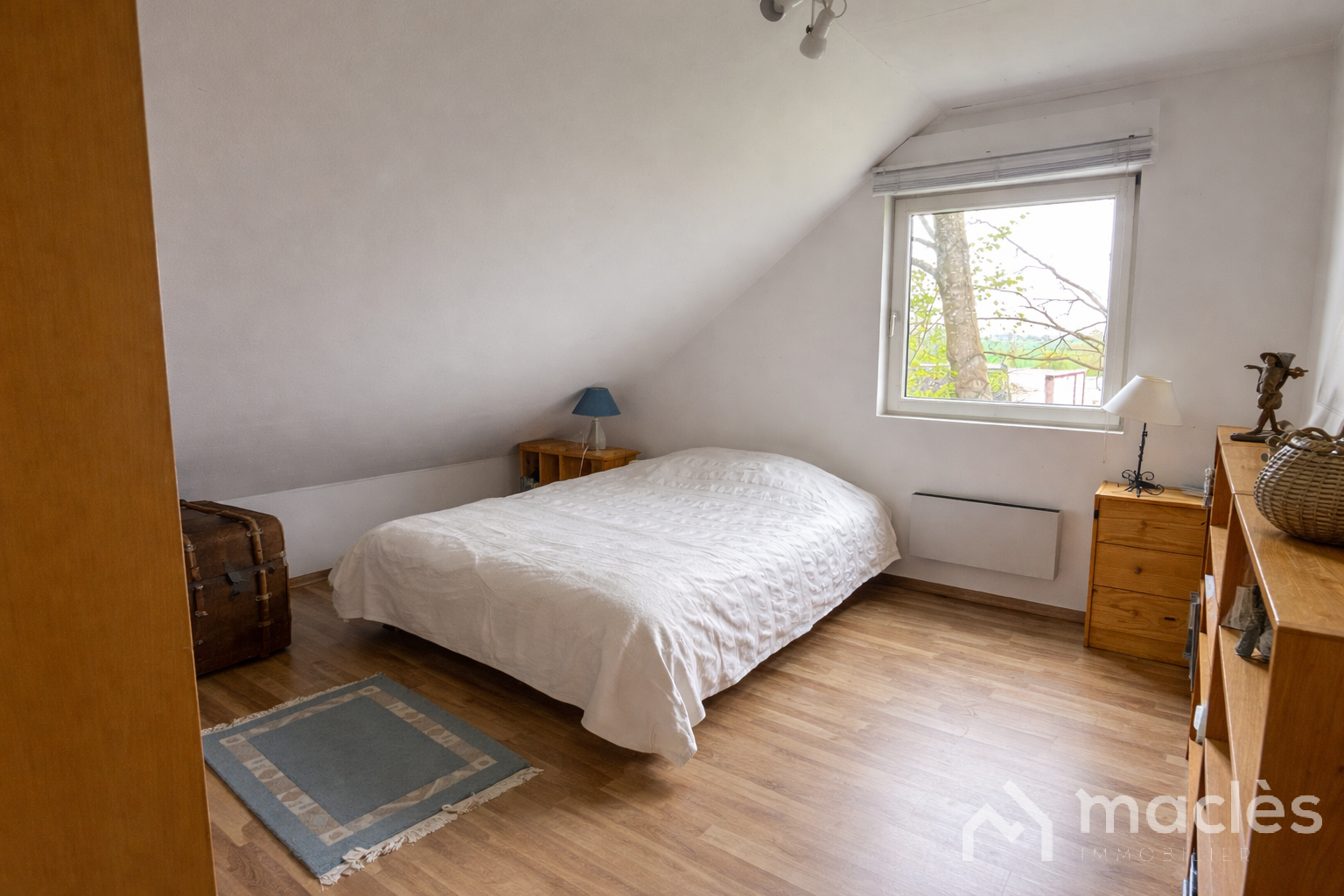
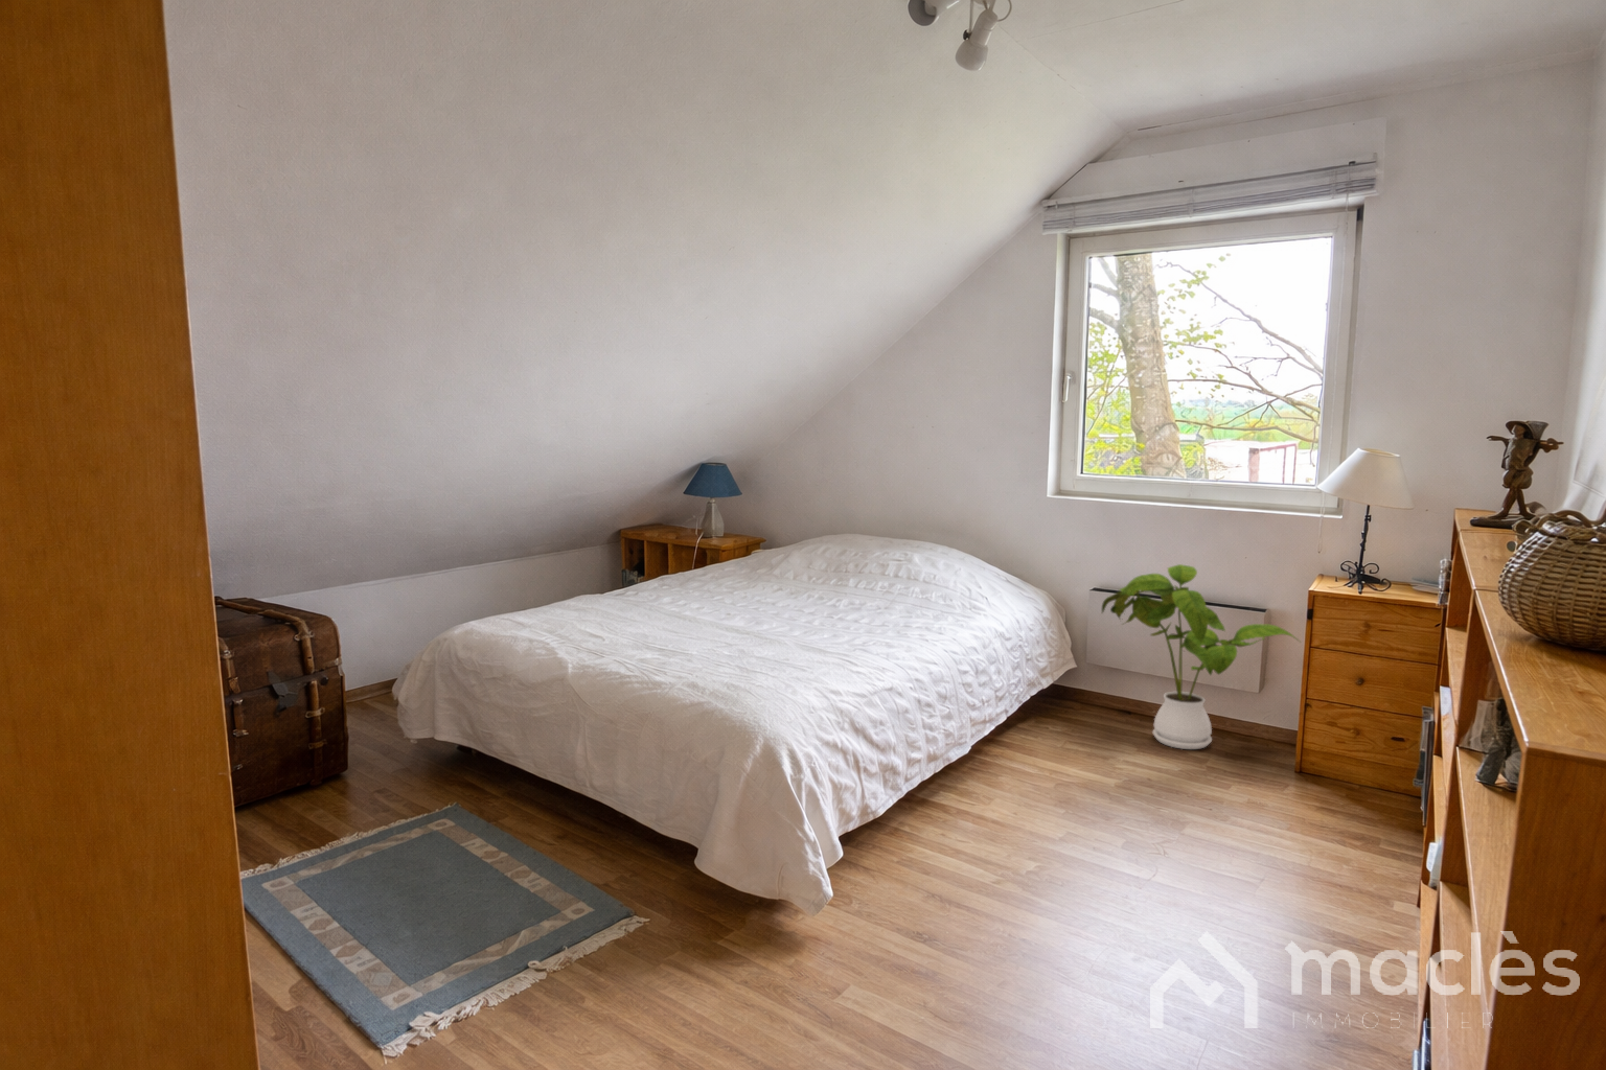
+ house plant [1101,564,1301,750]
